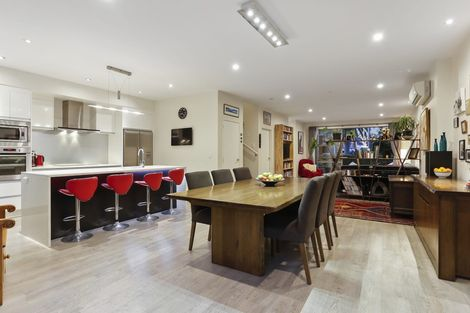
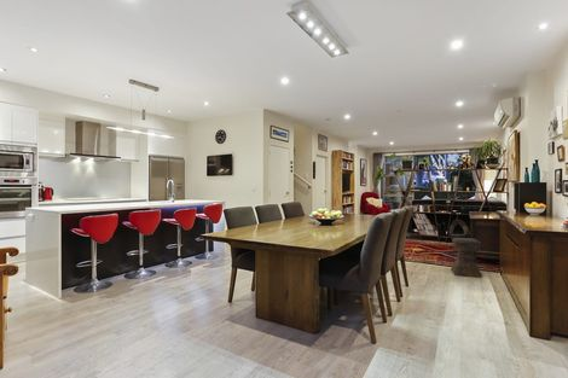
+ stool [450,237,483,278]
